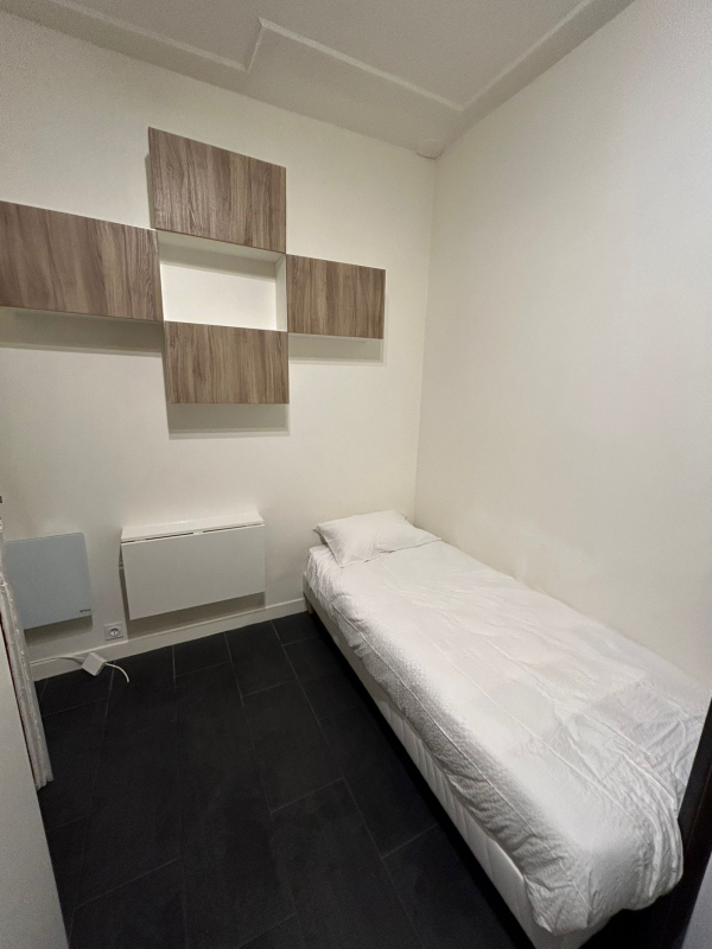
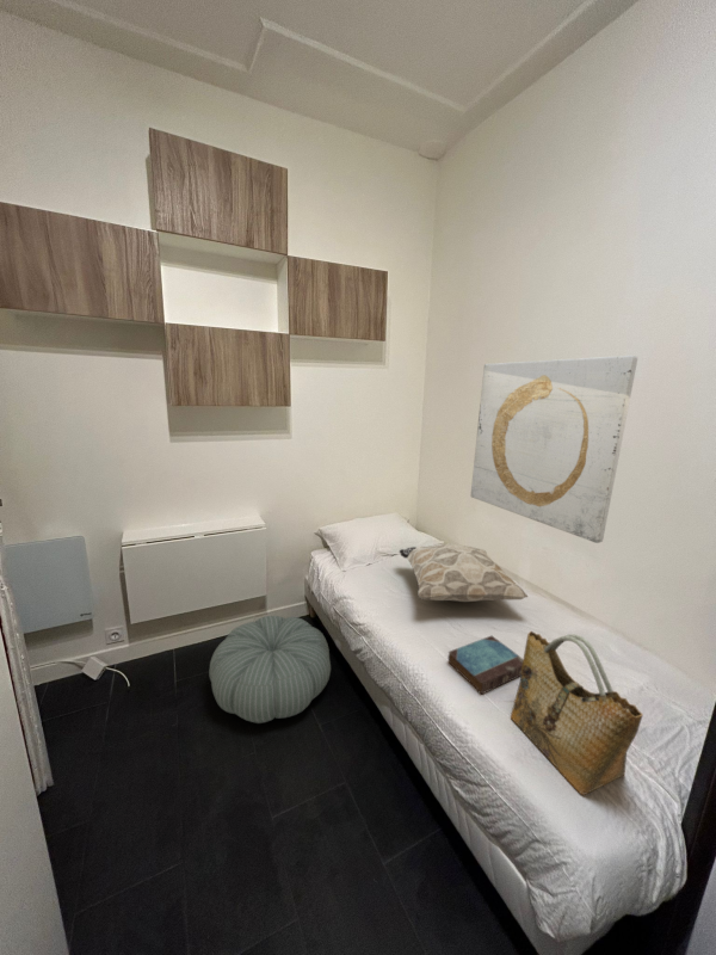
+ wall art [470,355,638,544]
+ pouf [208,615,332,725]
+ book [448,635,524,696]
+ grocery bag [510,630,644,796]
+ decorative pillow [399,543,529,603]
